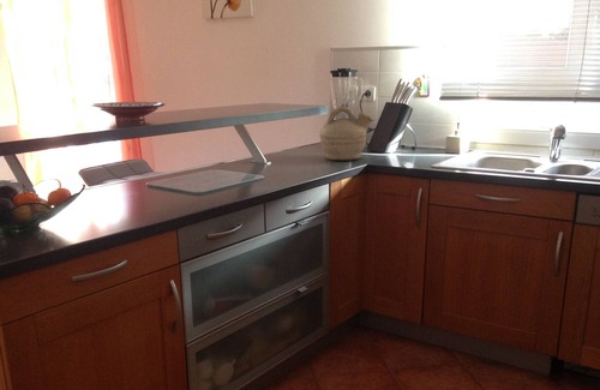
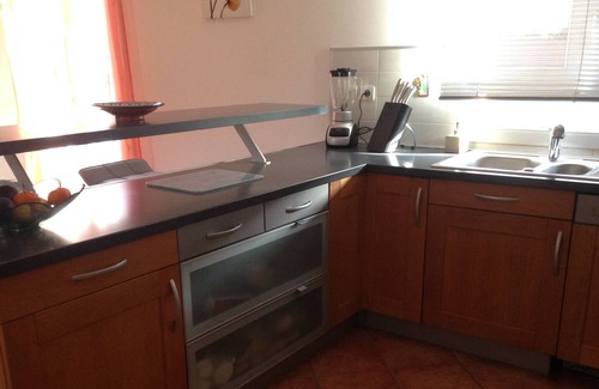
- teapot [319,106,376,162]
